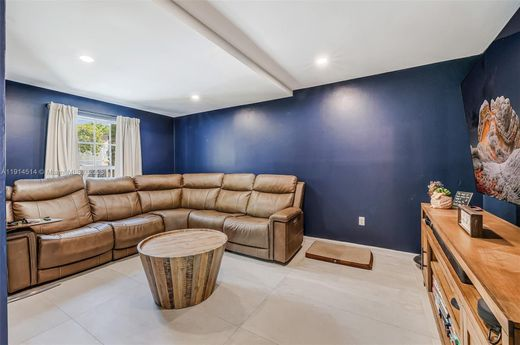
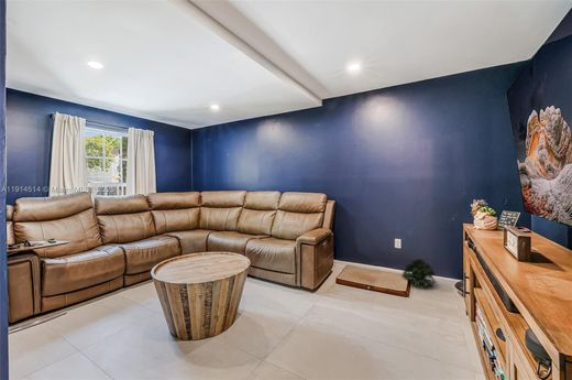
+ potted plant [400,258,437,289]
